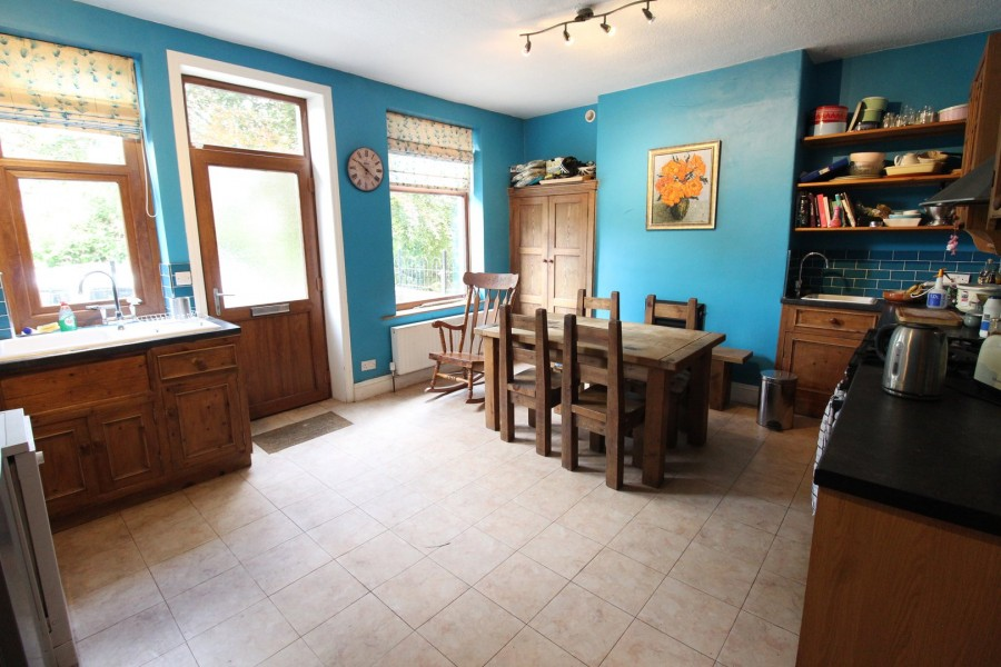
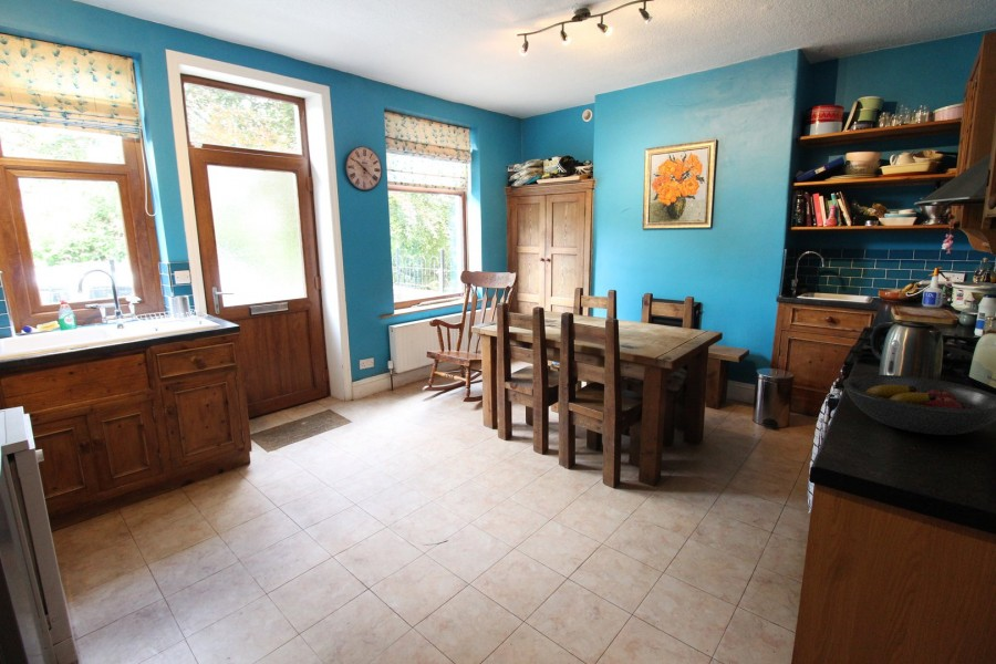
+ fruit bowl [842,374,996,436]
